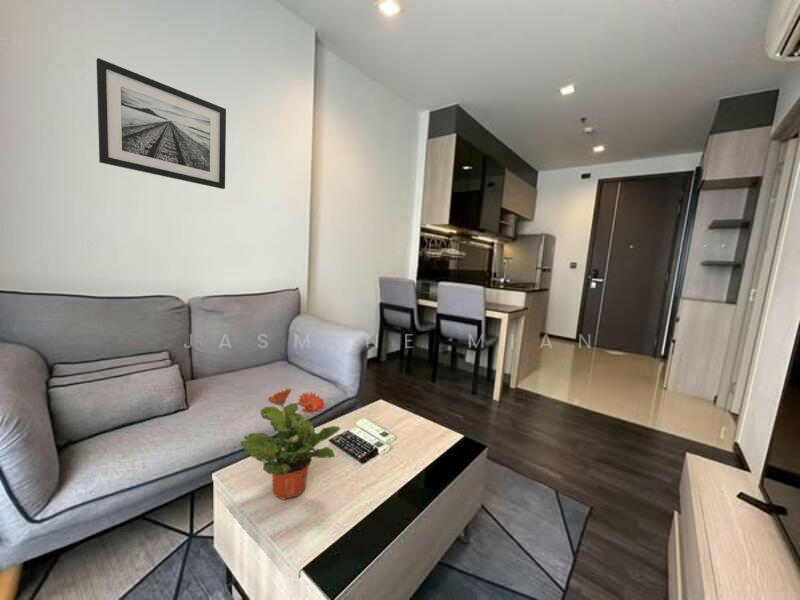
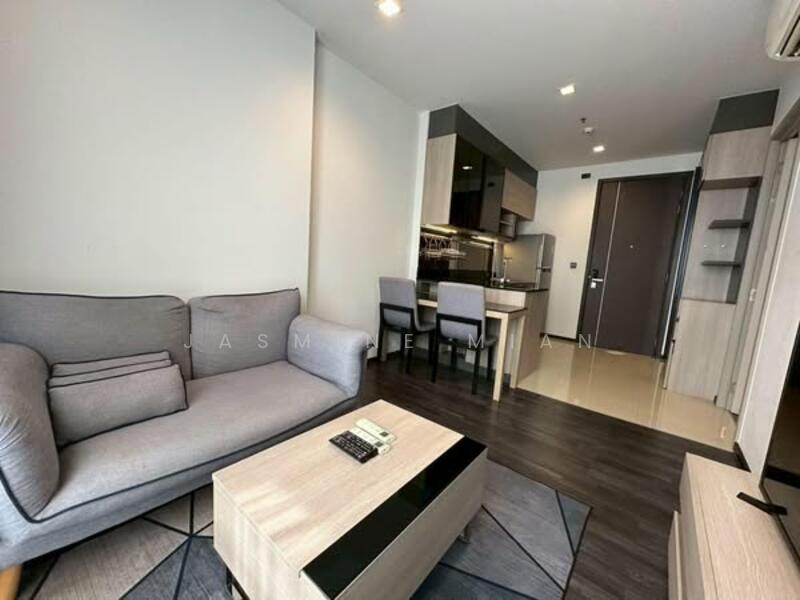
- wall art [95,57,227,190]
- potted plant [239,387,341,501]
